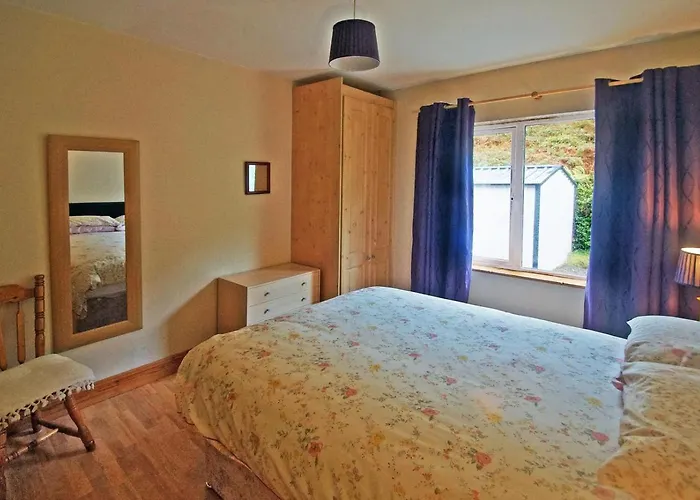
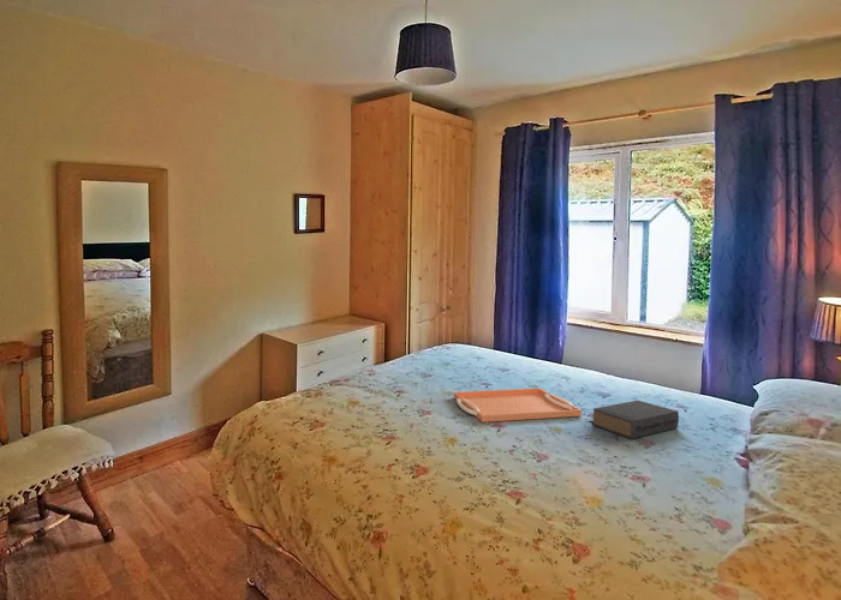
+ book [591,400,680,440]
+ serving tray [453,388,583,424]
